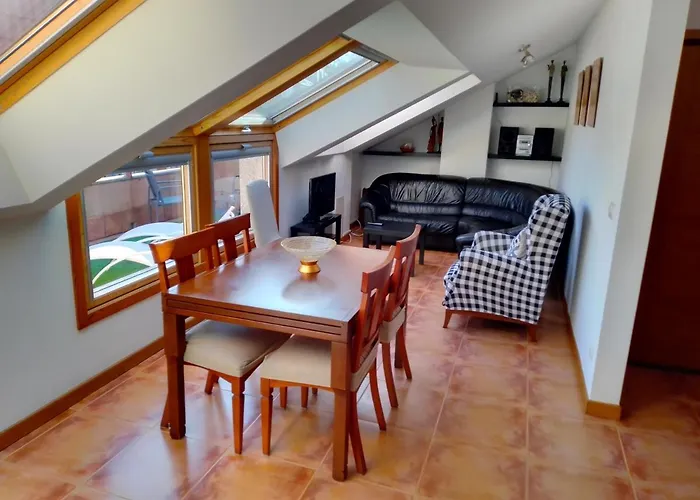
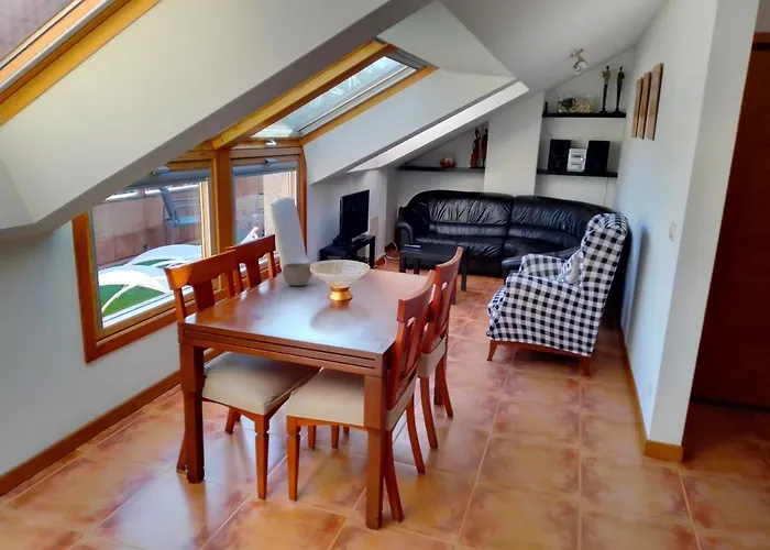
+ bowl [282,262,314,287]
